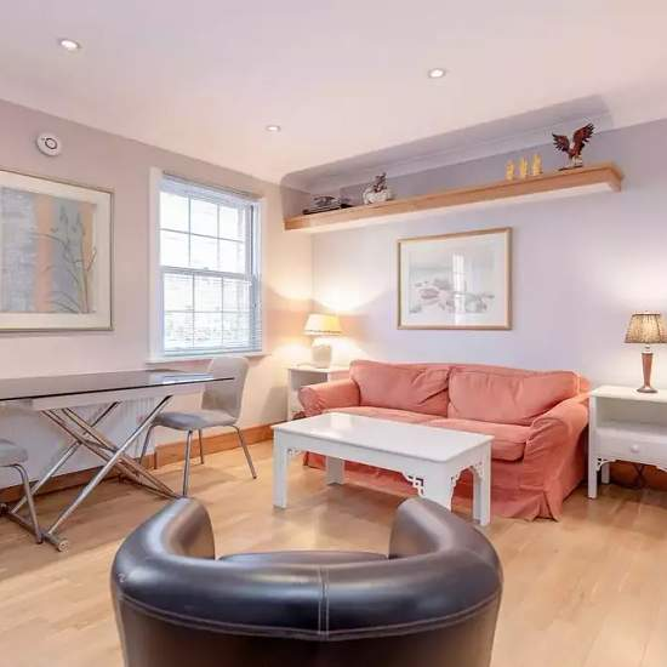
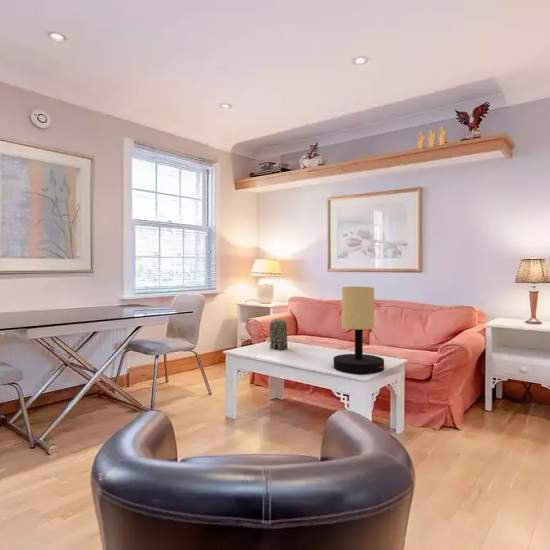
+ toy elephant [267,318,289,351]
+ table lamp [333,286,385,375]
